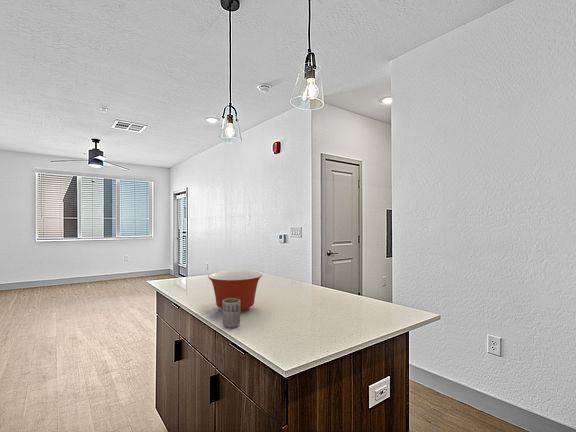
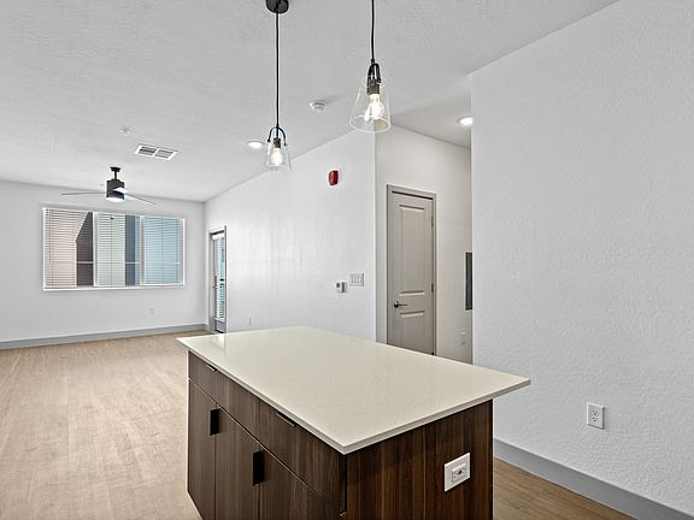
- cup [221,298,241,329]
- mixing bowl [207,270,263,313]
